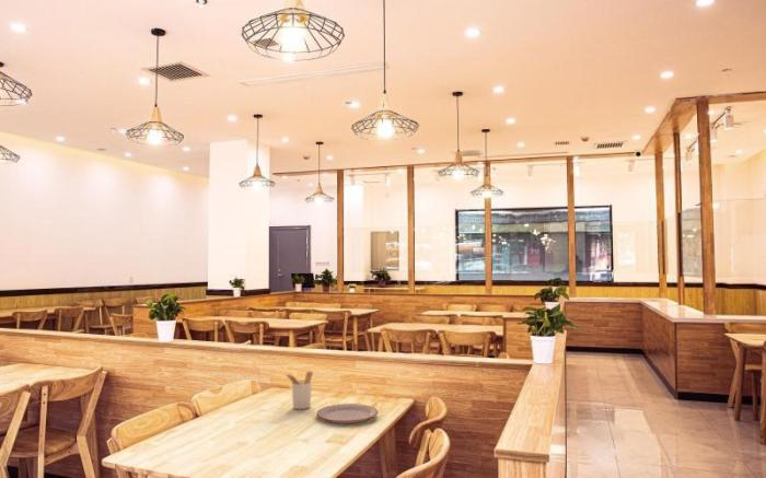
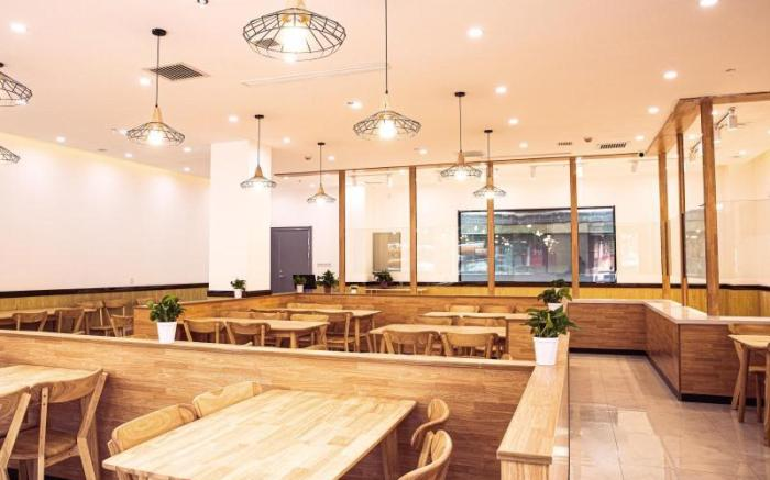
- utensil holder [285,370,314,410]
- plate [315,403,379,424]
